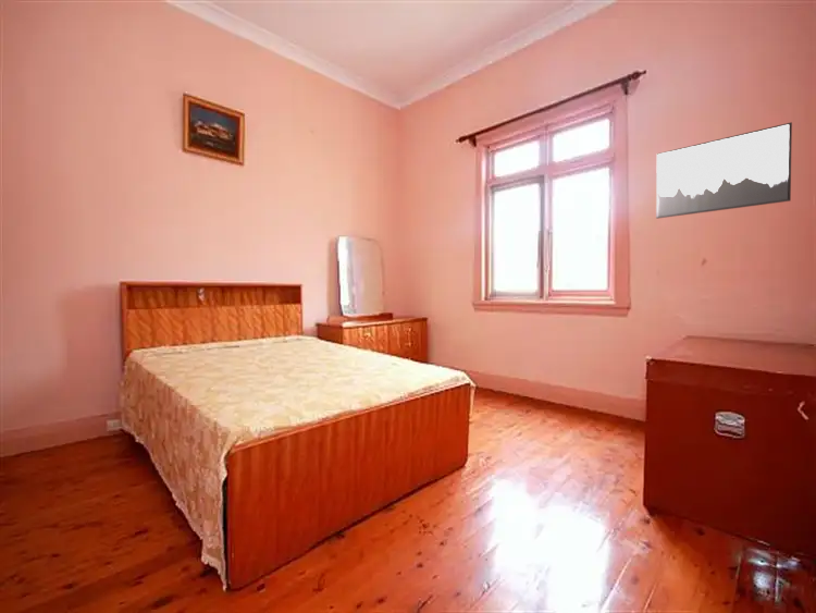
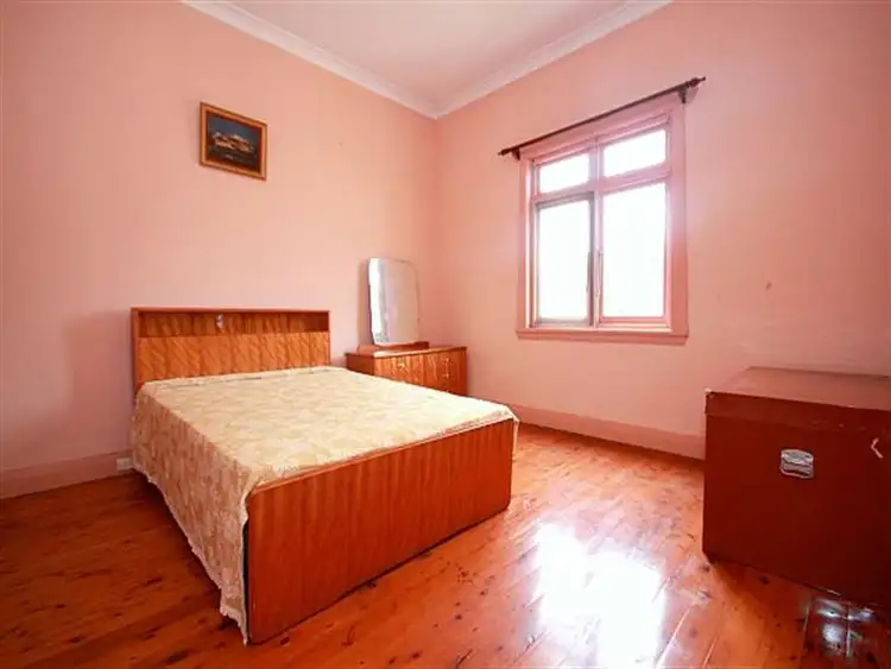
- wall art [655,121,793,220]
